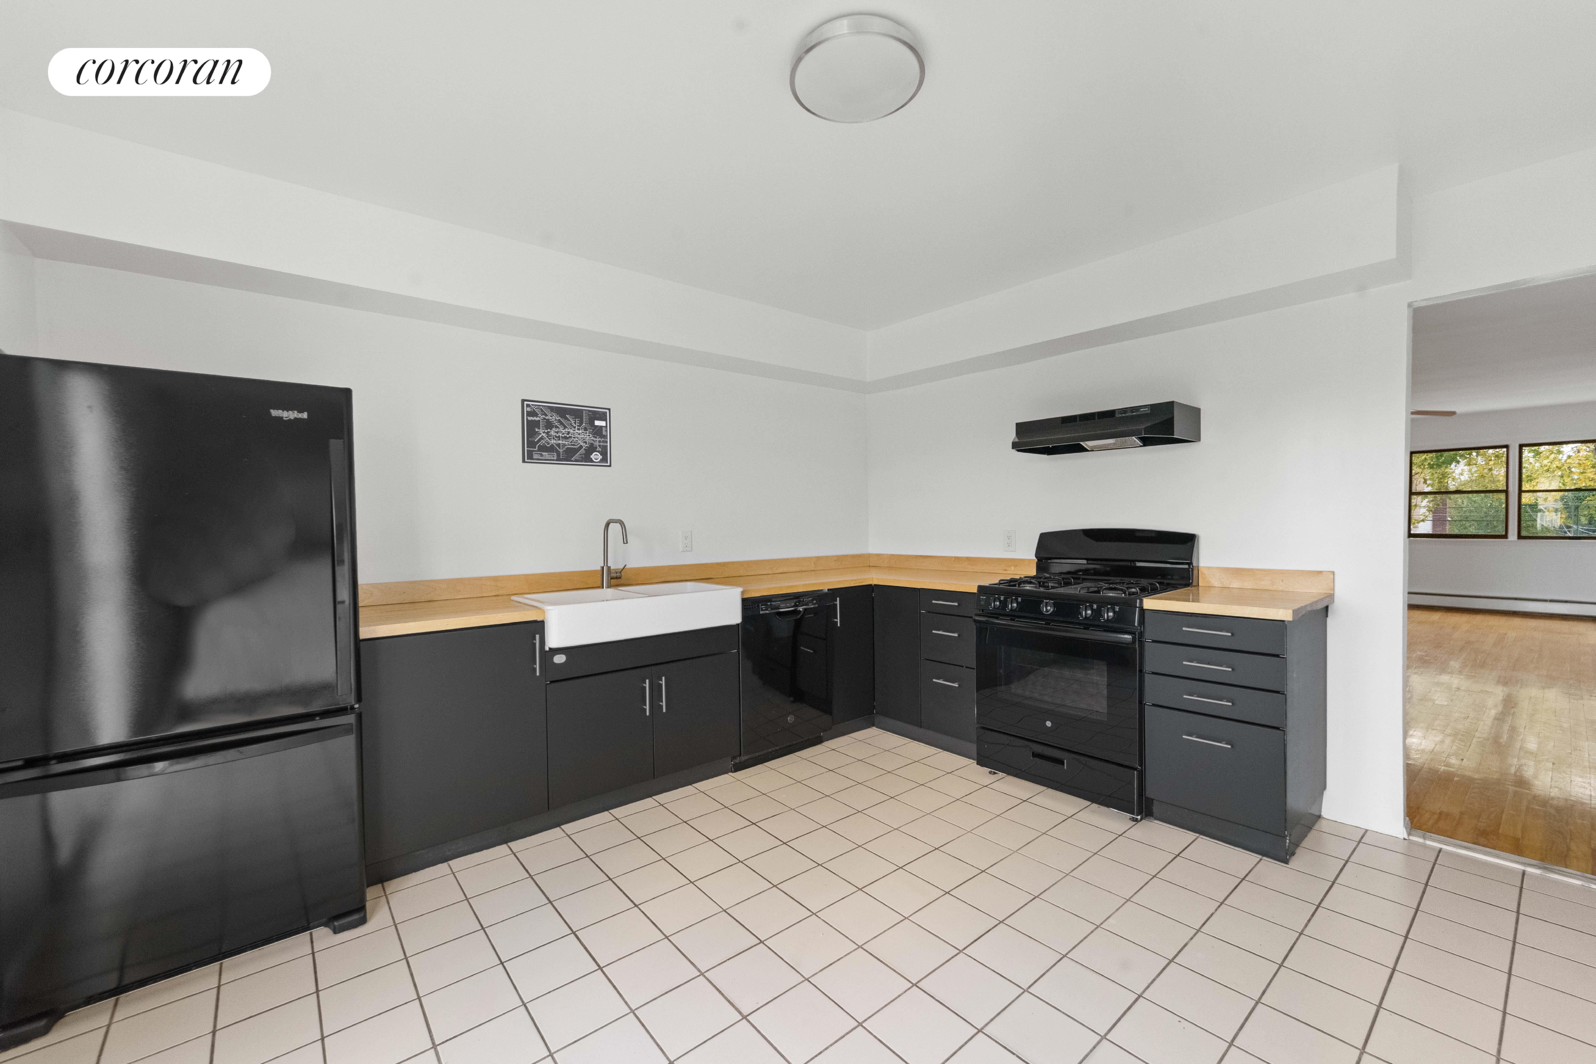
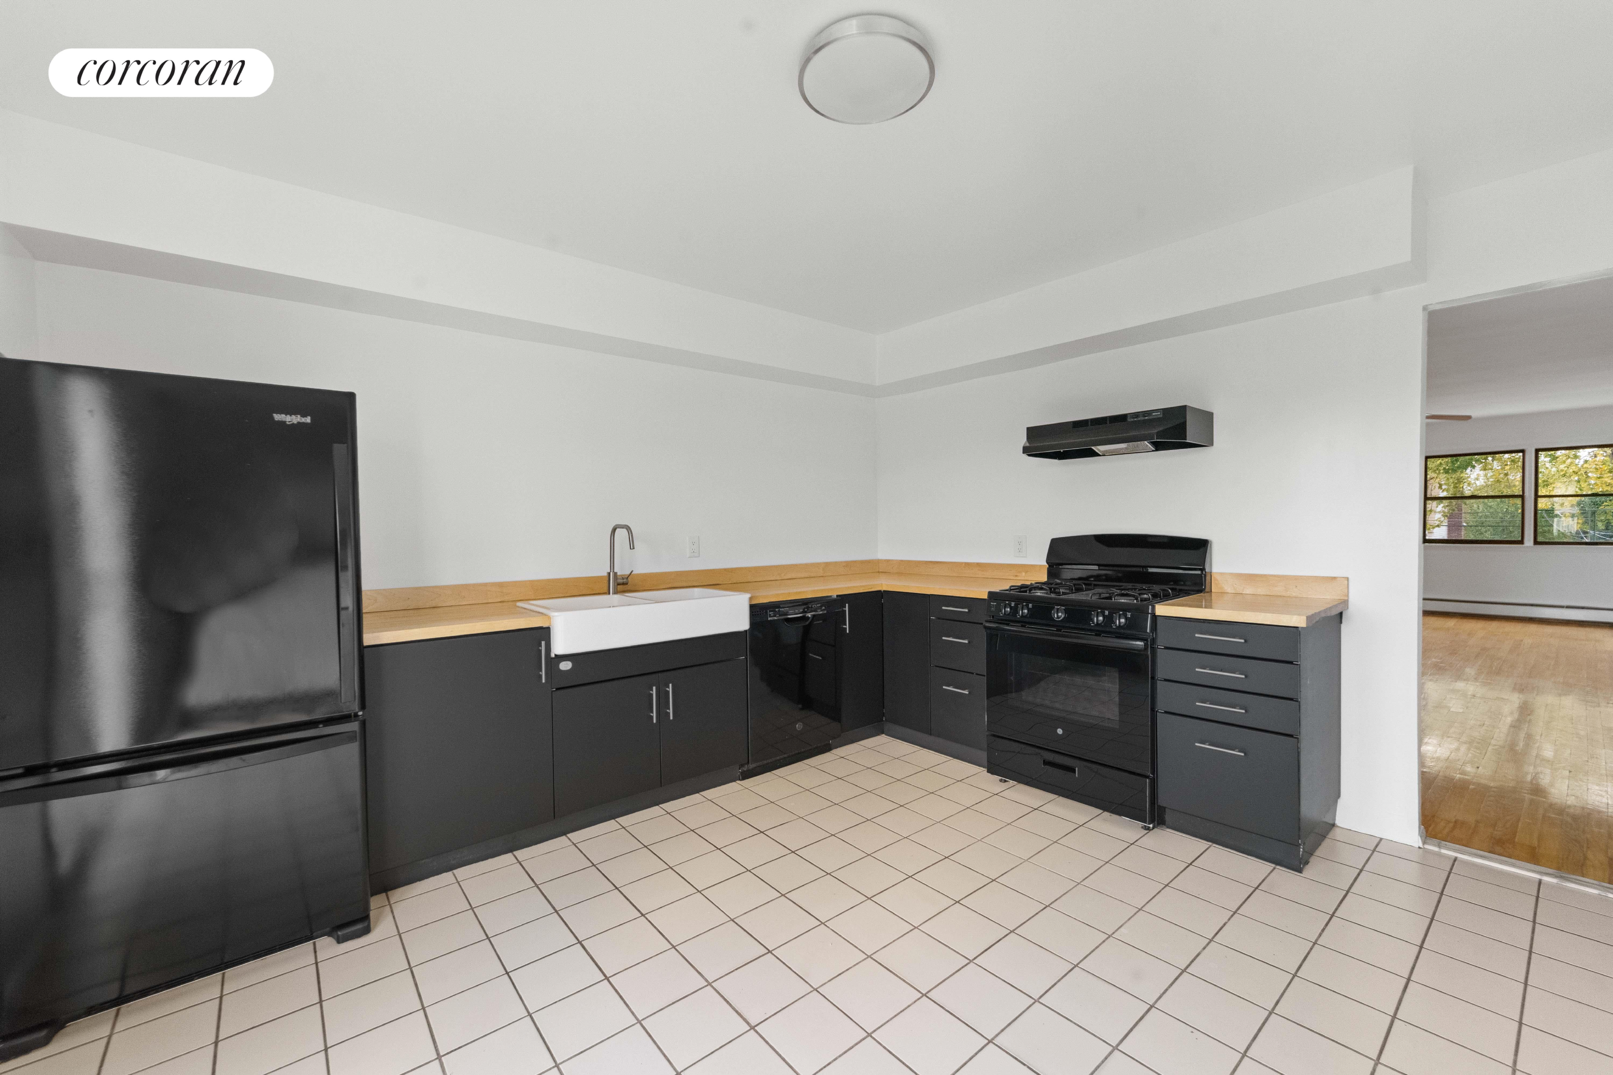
- wall art [520,399,612,468]
